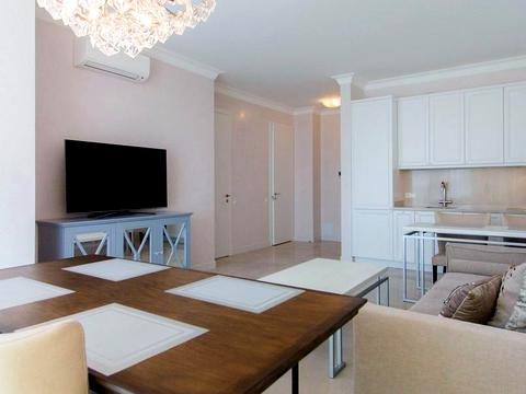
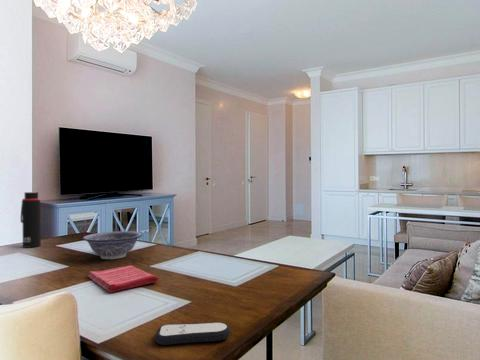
+ dish towel [87,264,160,294]
+ remote control [154,321,231,346]
+ water bottle [20,191,42,249]
+ decorative bowl [82,230,143,260]
